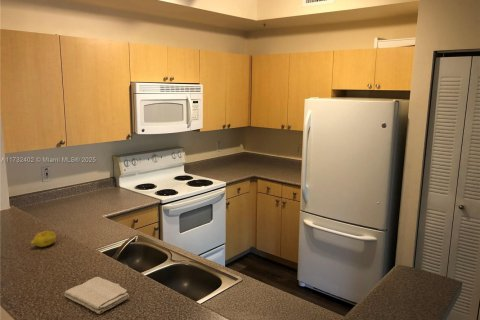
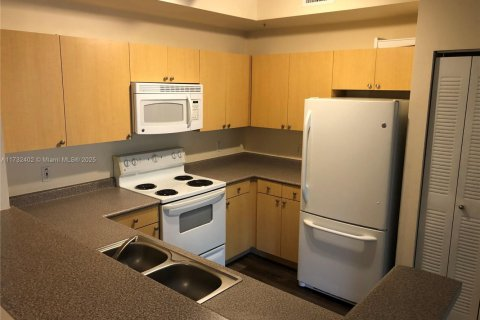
- fruit [30,230,57,248]
- washcloth [63,276,130,315]
